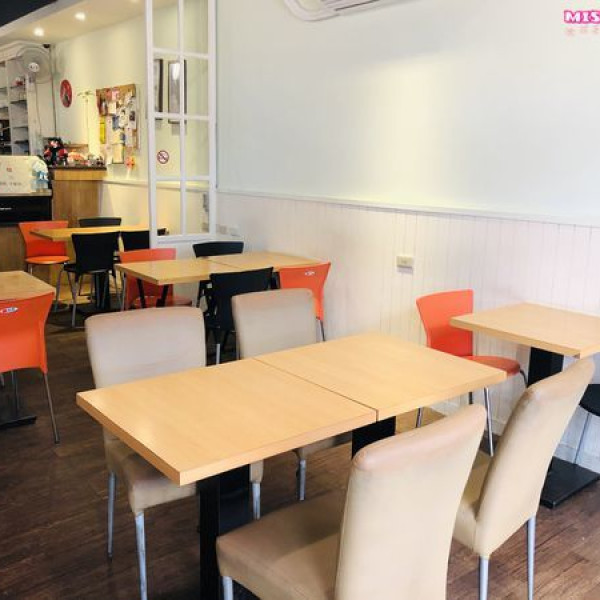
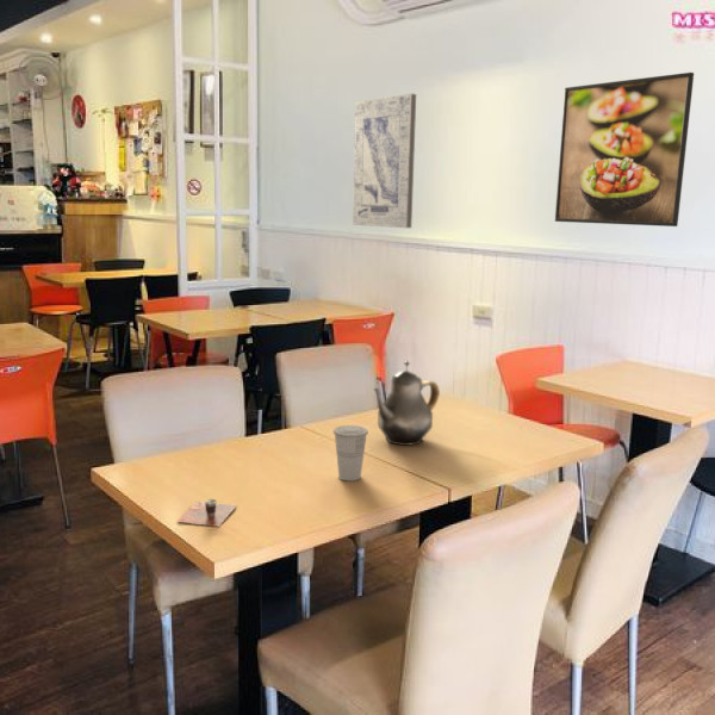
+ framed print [554,72,695,228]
+ cup [332,424,369,481]
+ wall art [352,93,417,229]
+ cup [175,498,237,528]
+ teapot [372,360,441,447]
